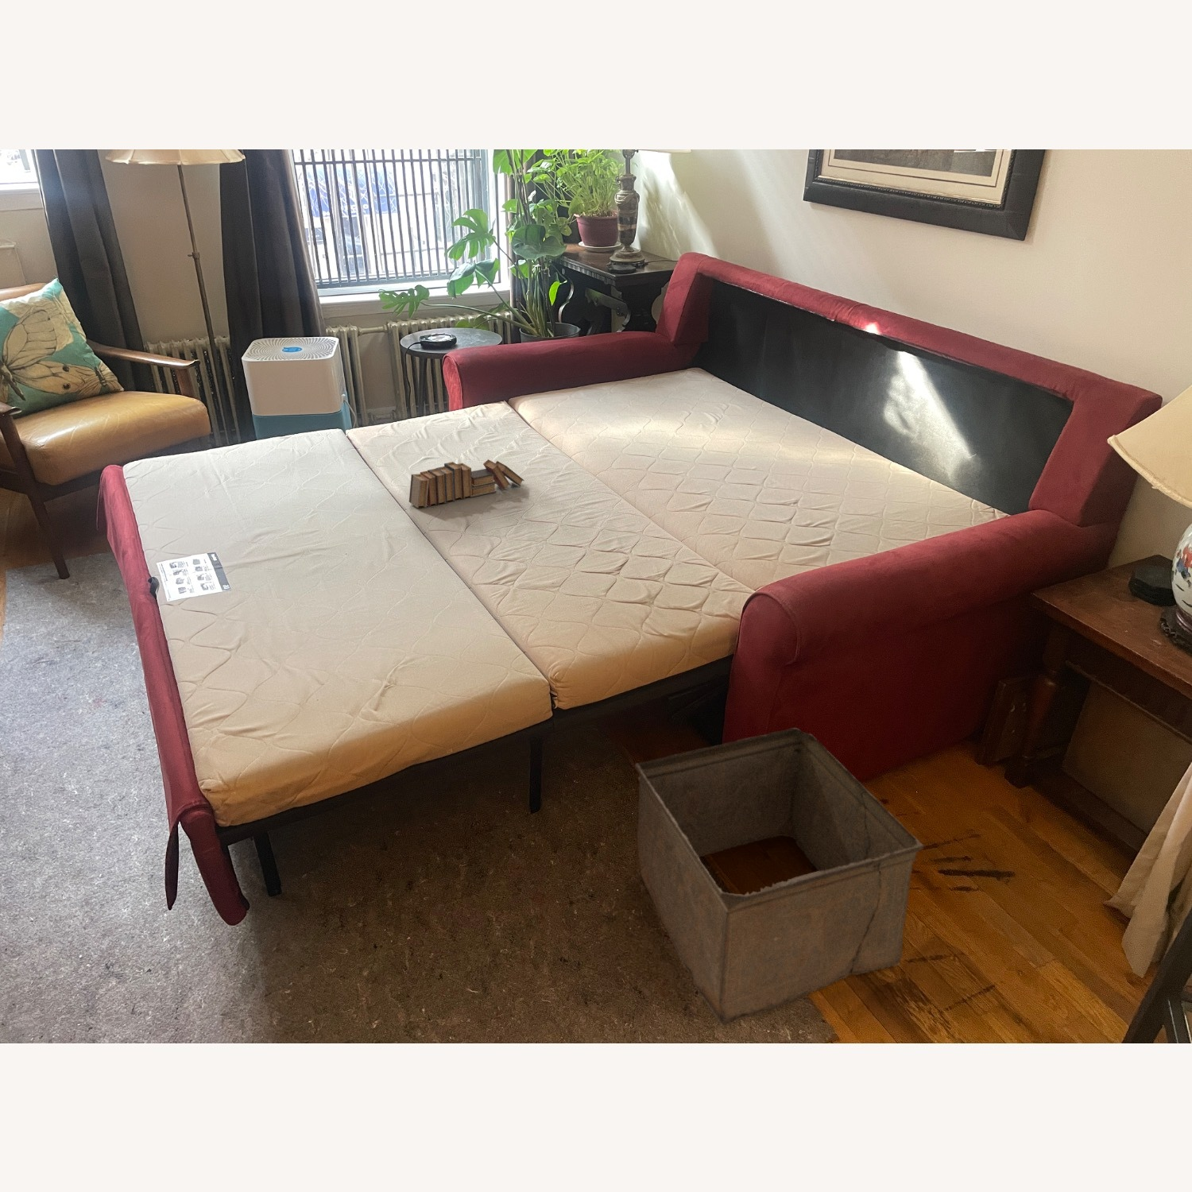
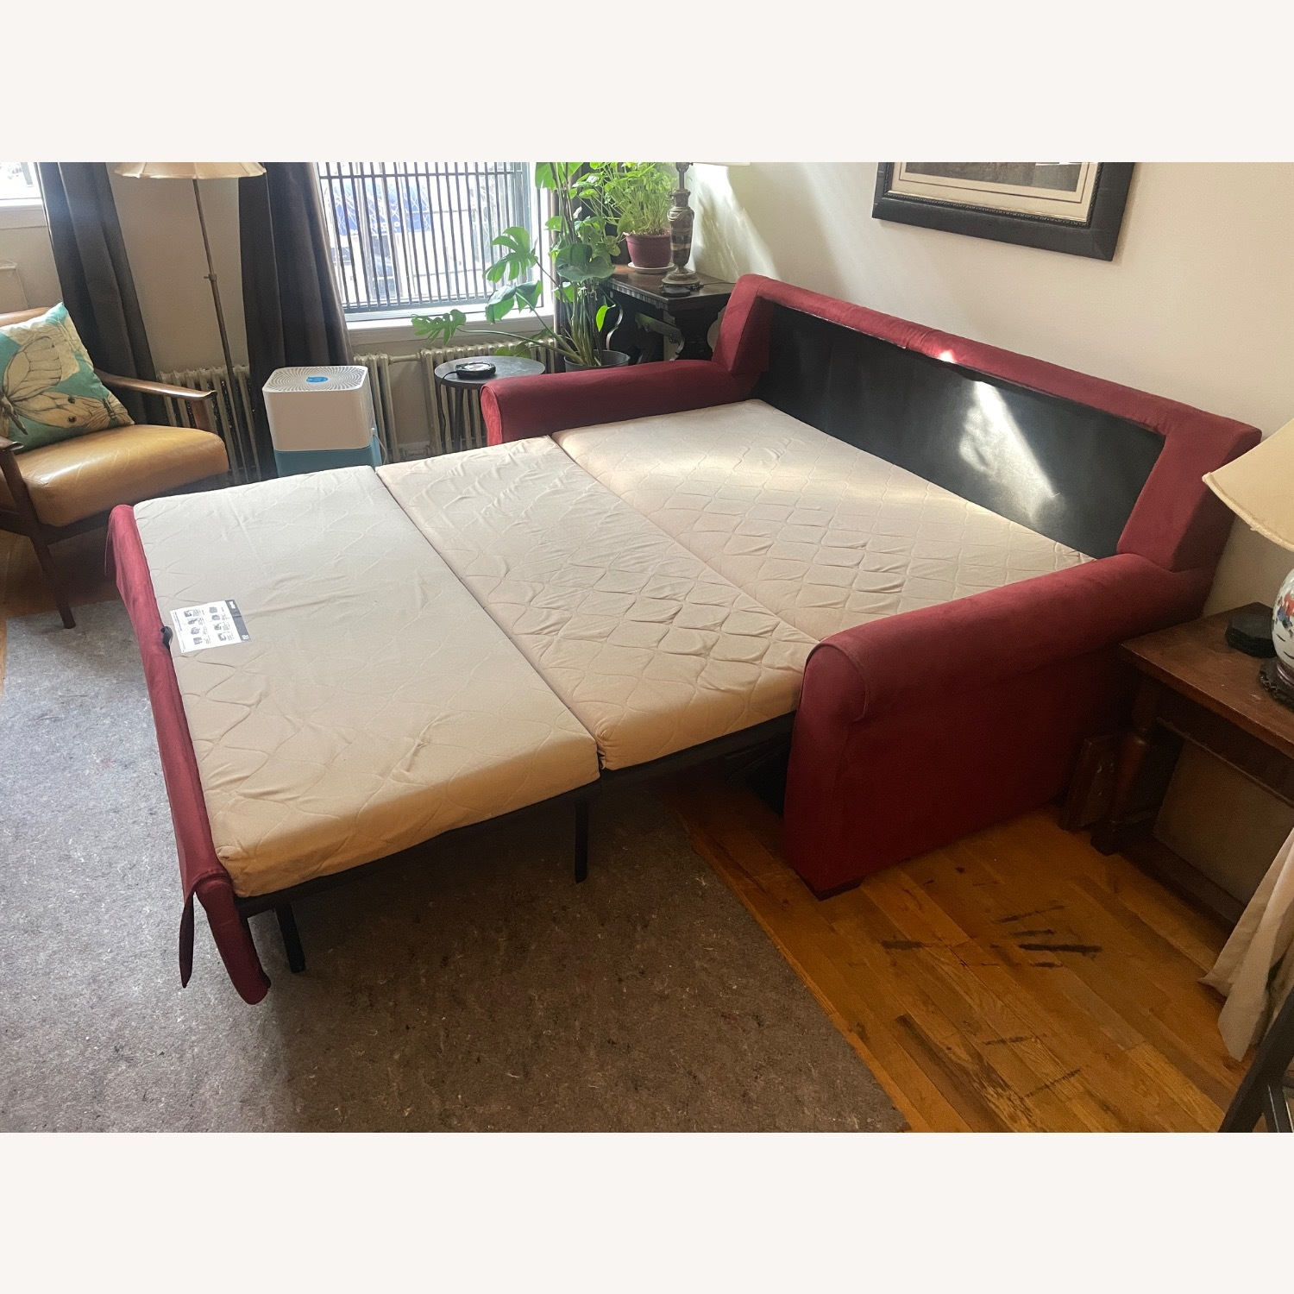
- book [408,458,525,509]
- storage bin [634,727,925,1027]
